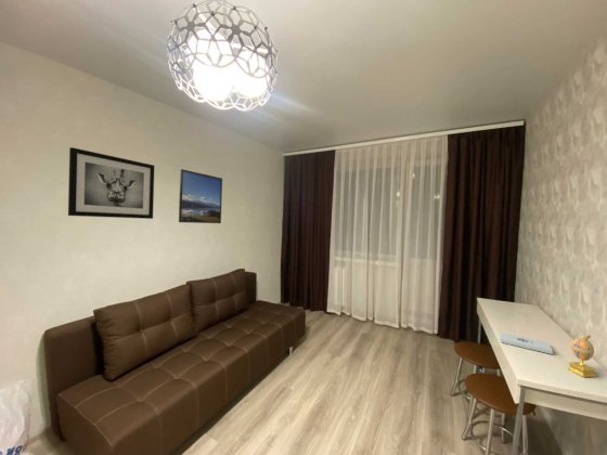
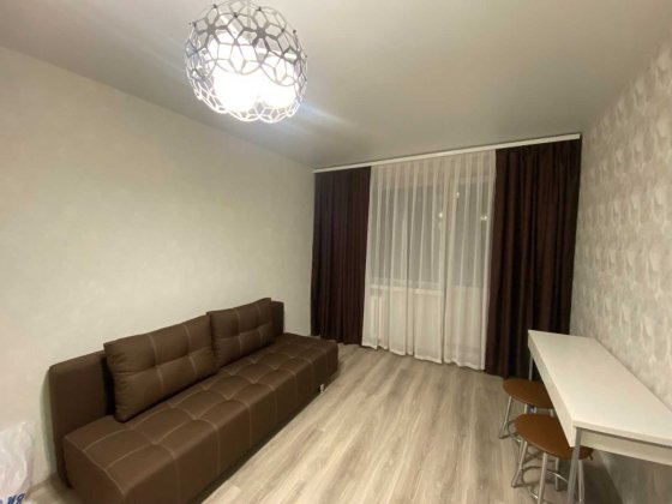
- decorative egg [567,334,597,378]
- notepad [499,332,554,355]
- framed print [178,168,223,224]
- wall art [67,146,155,220]
